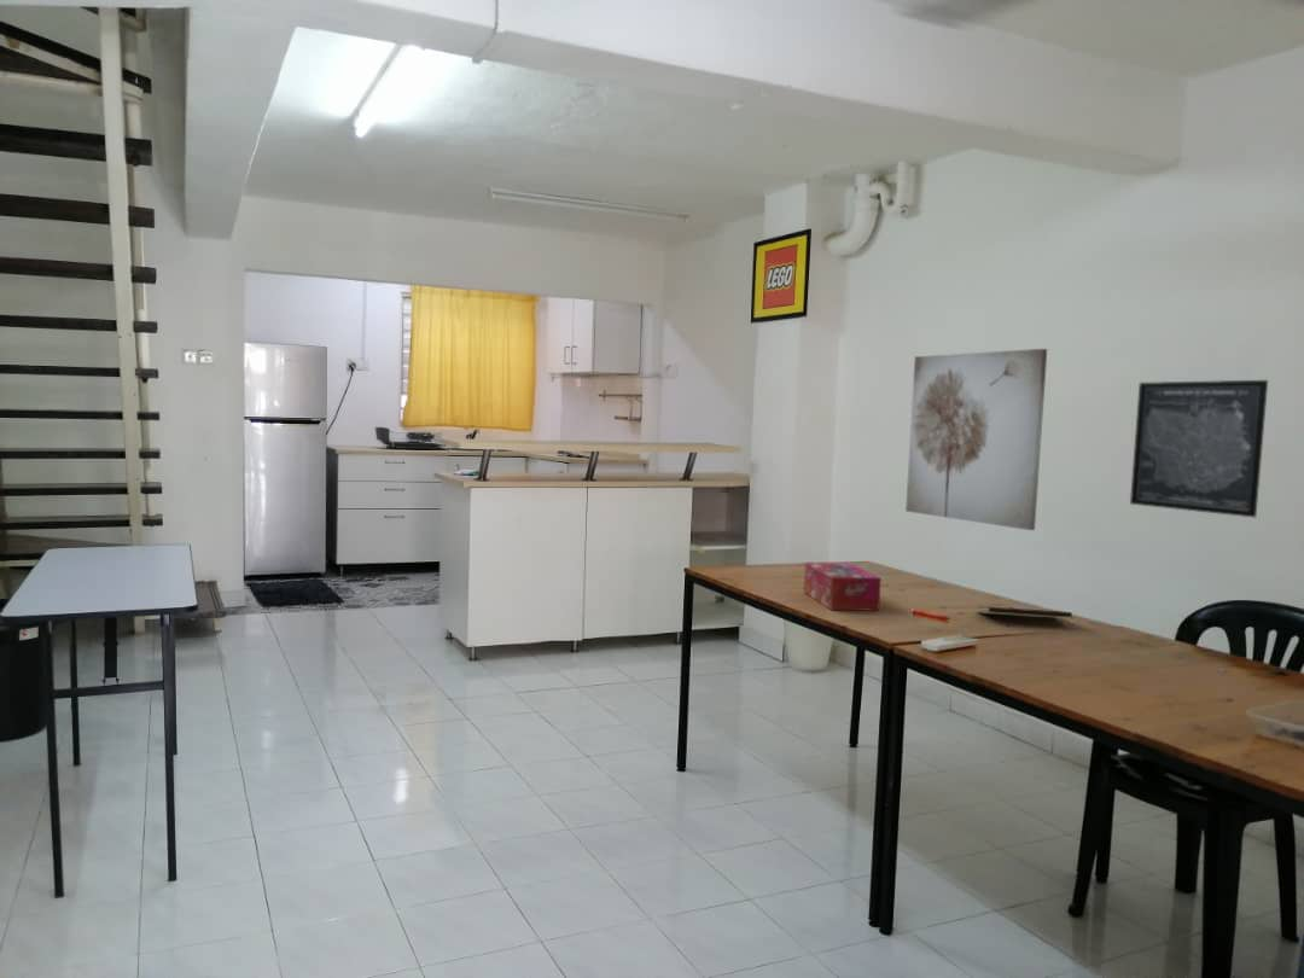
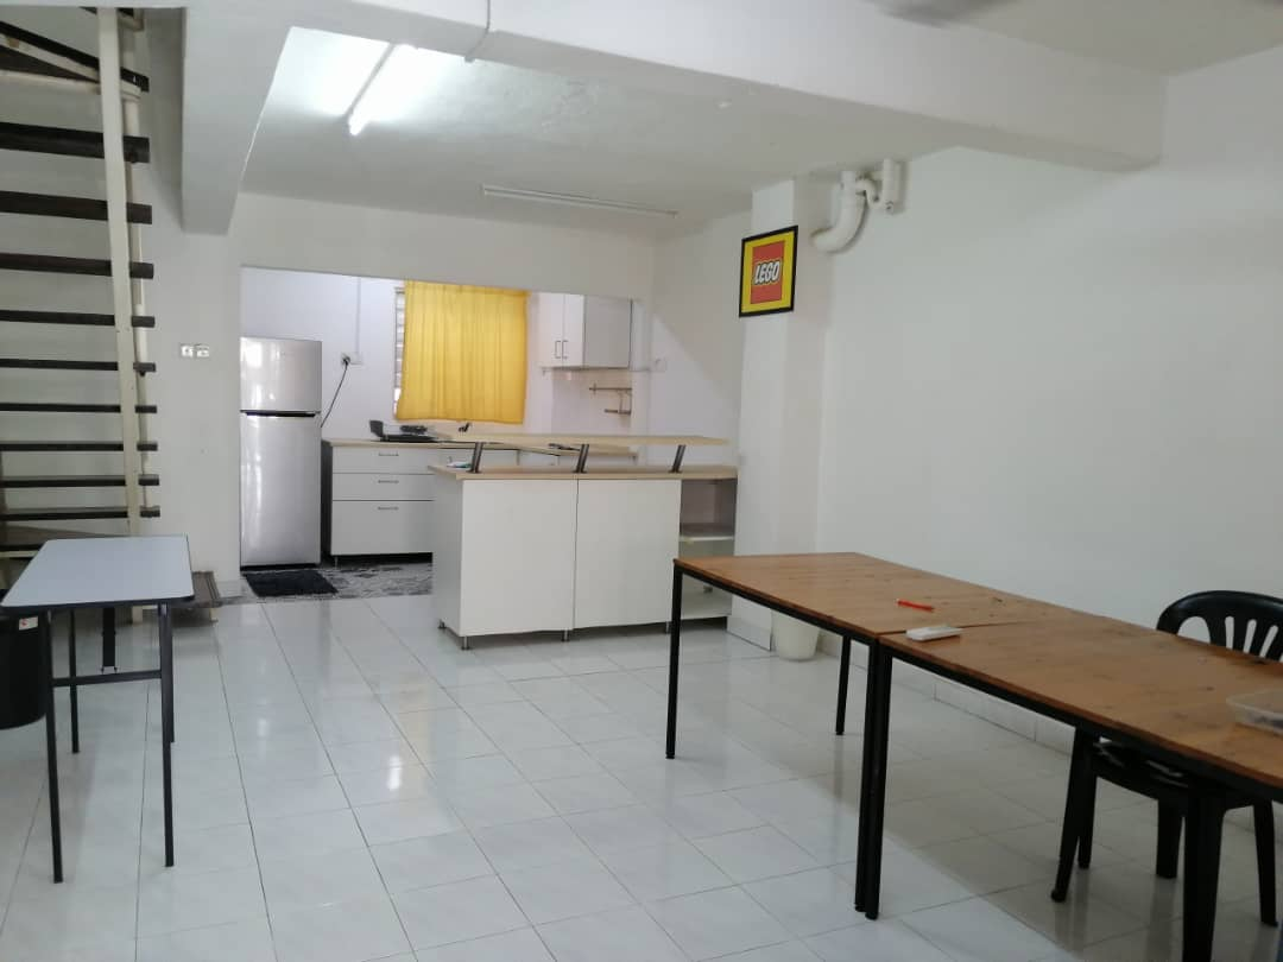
- notepad [976,606,1075,629]
- tissue box [803,561,883,612]
- wall art [904,348,1048,531]
- wall art [1129,379,1269,519]
